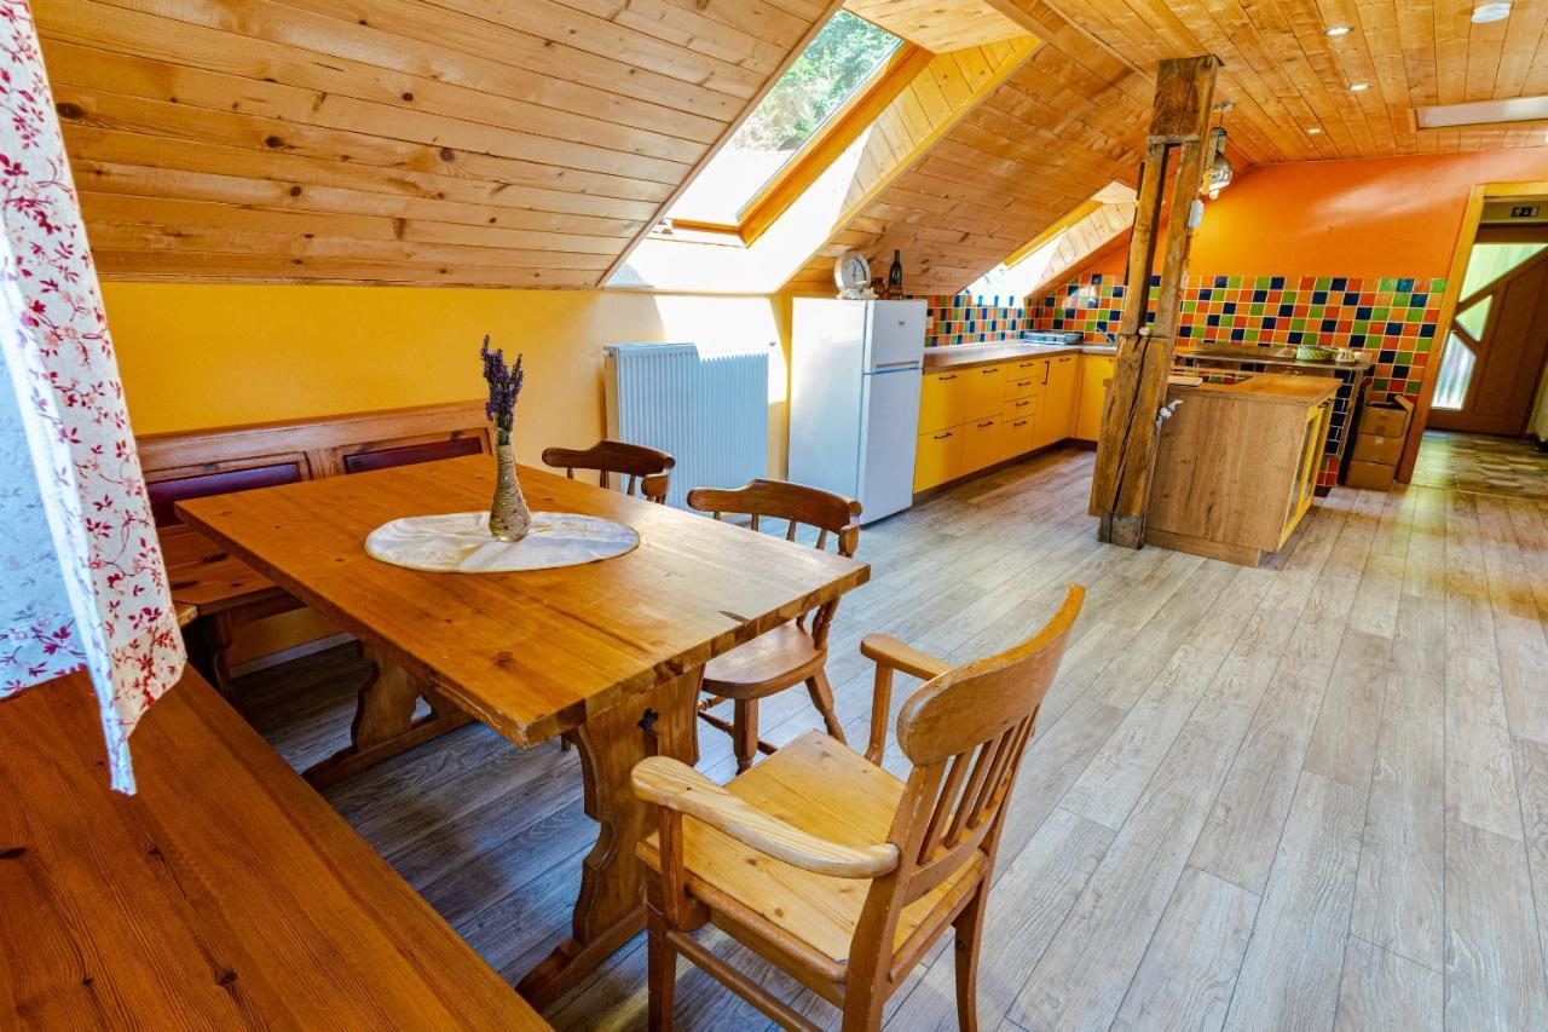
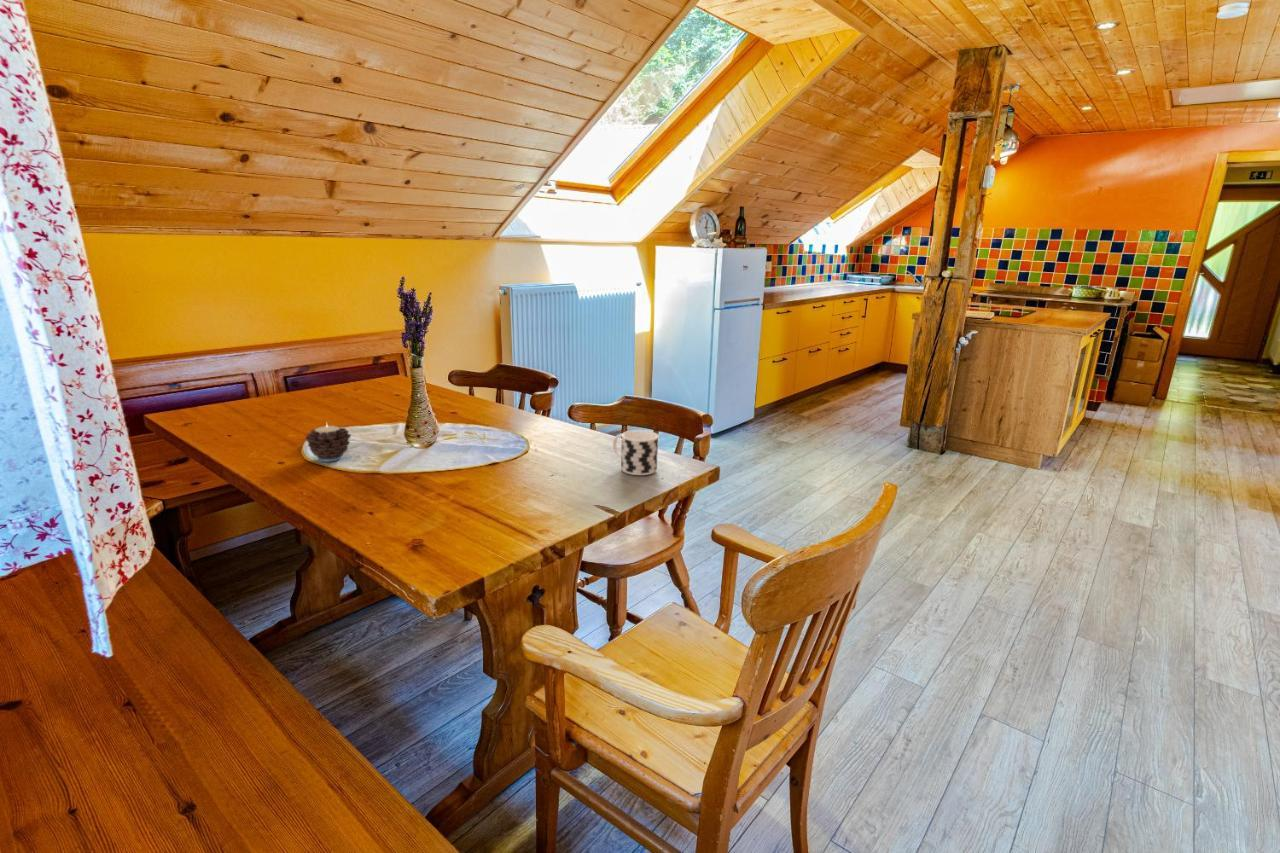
+ candle [304,422,352,463]
+ cup [612,429,659,476]
